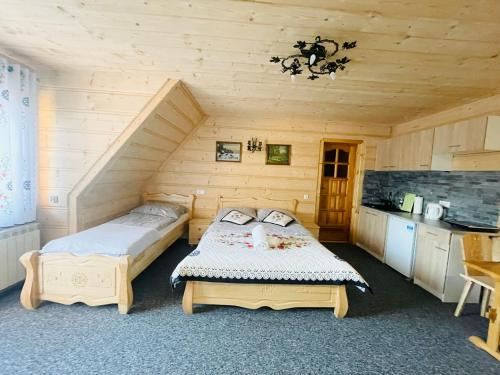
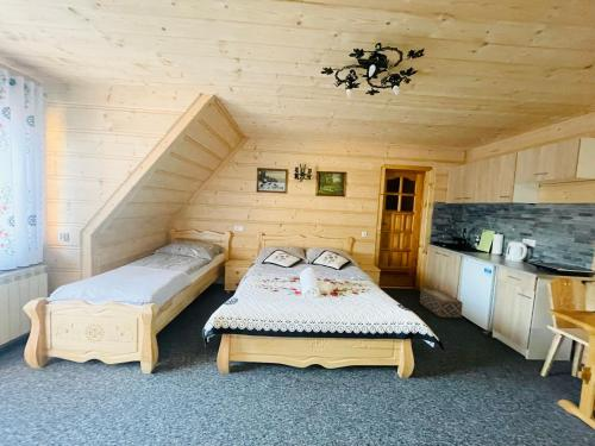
+ woven basket [419,288,464,319]
